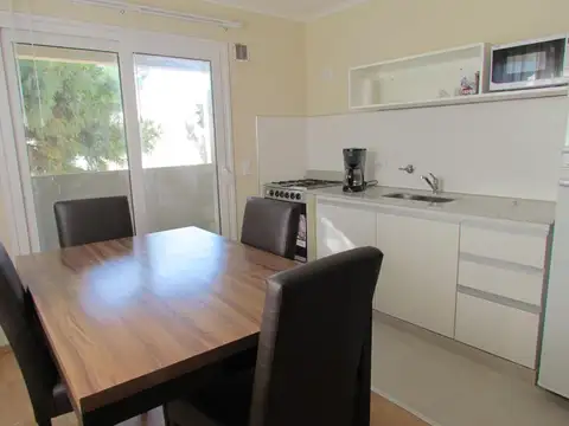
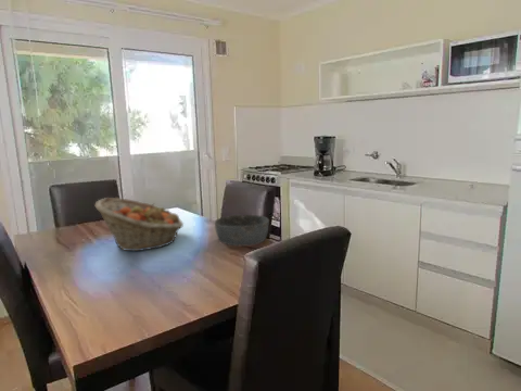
+ fruit basket [94,197,185,252]
+ bowl [214,214,270,247]
